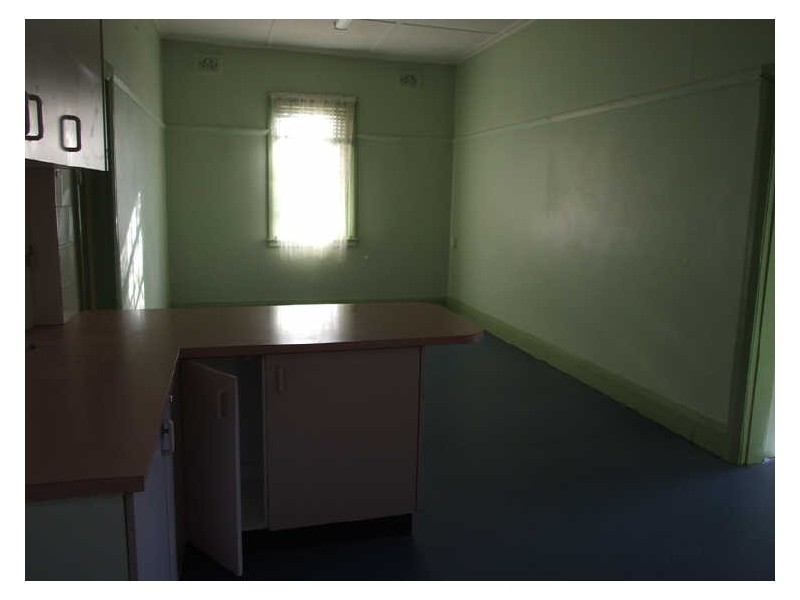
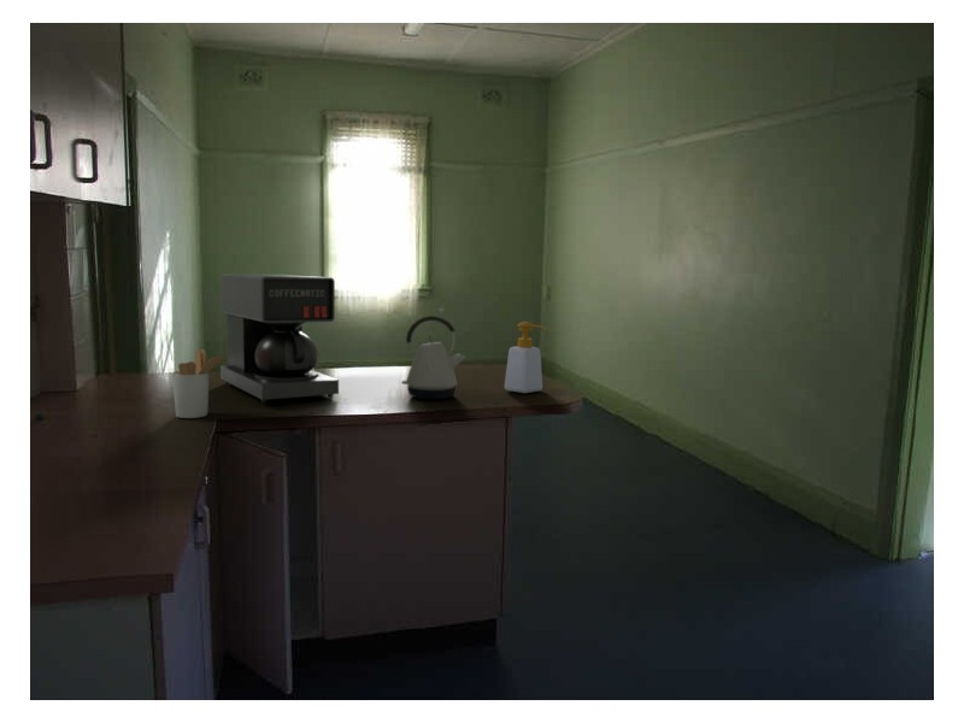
+ soap bottle [504,321,548,394]
+ coffee maker [219,272,340,405]
+ utensil holder [171,348,228,419]
+ kettle [401,315,466,400]
